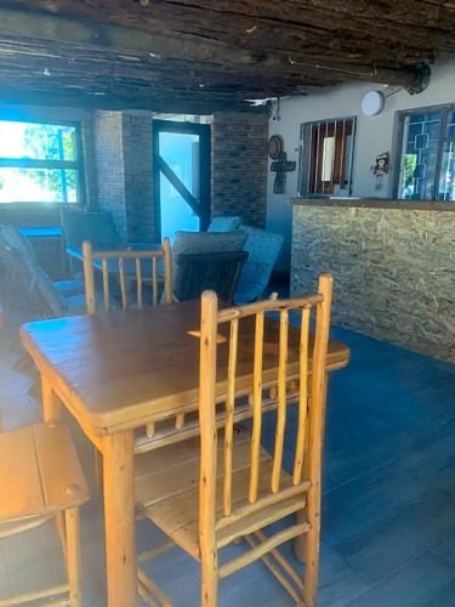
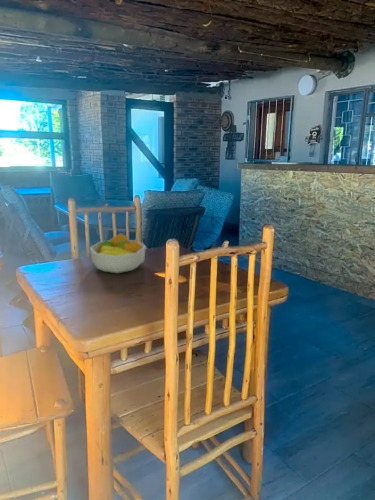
+ fruit bowl [89,233,147,274]
